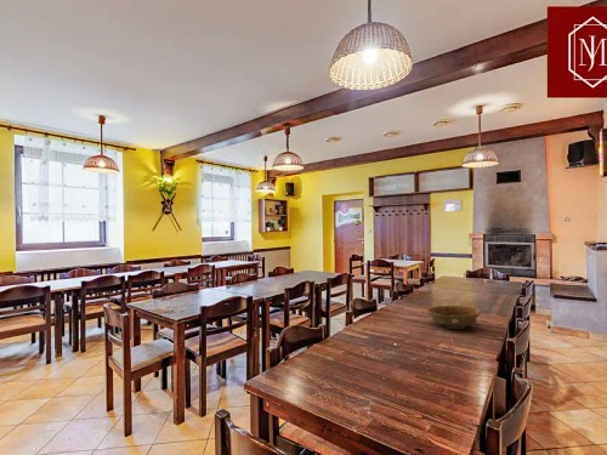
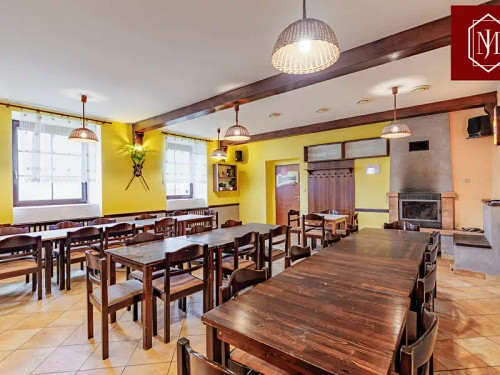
- decorative bowl [426,305,482,330]
